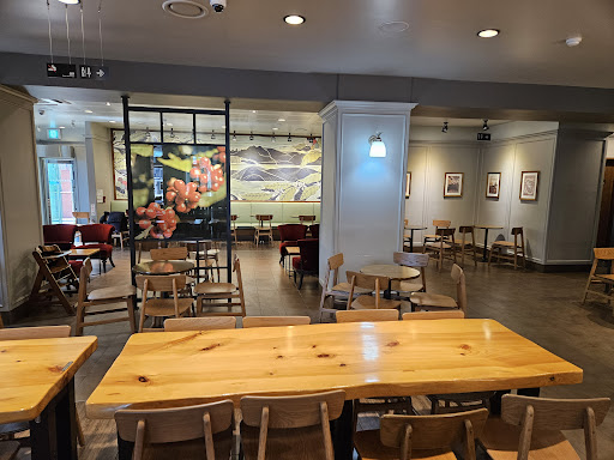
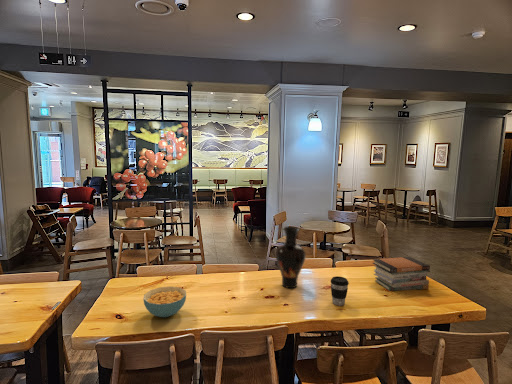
+ cereal bowl [142,285,187,318]
+ vase [275,226,307,289]
+ book stack [372,256,431,292]
+ coffee cup [329,275,350,307]
